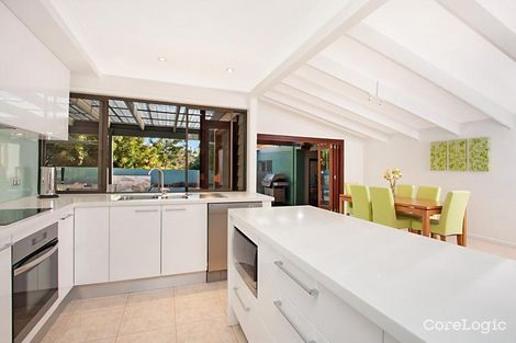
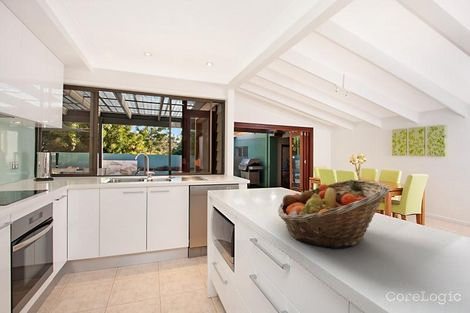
+ fruit basket [277,179,391,250]
